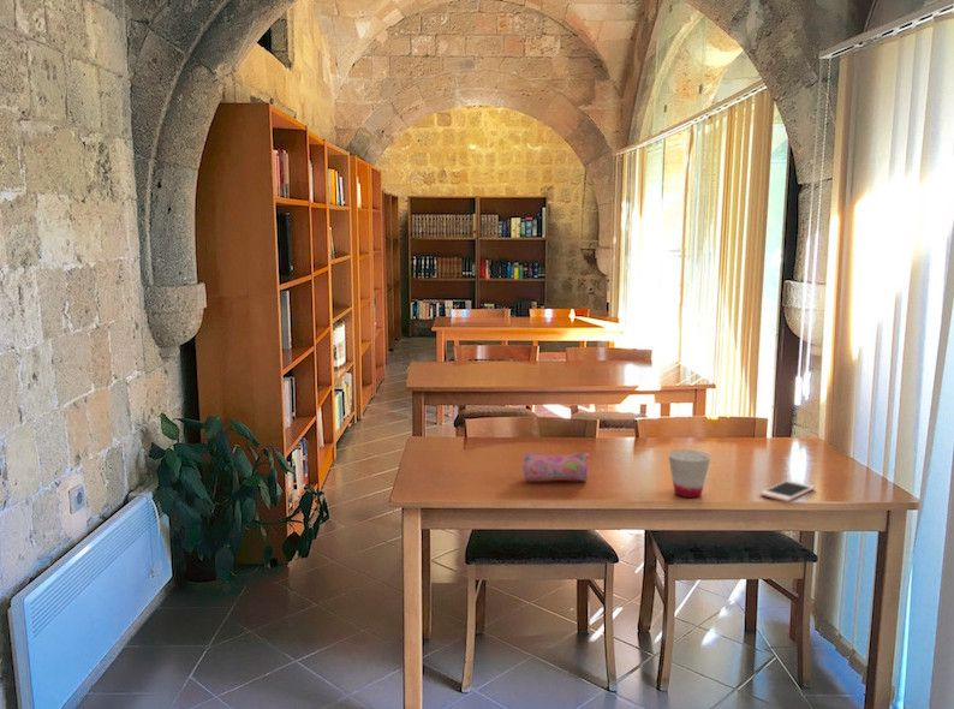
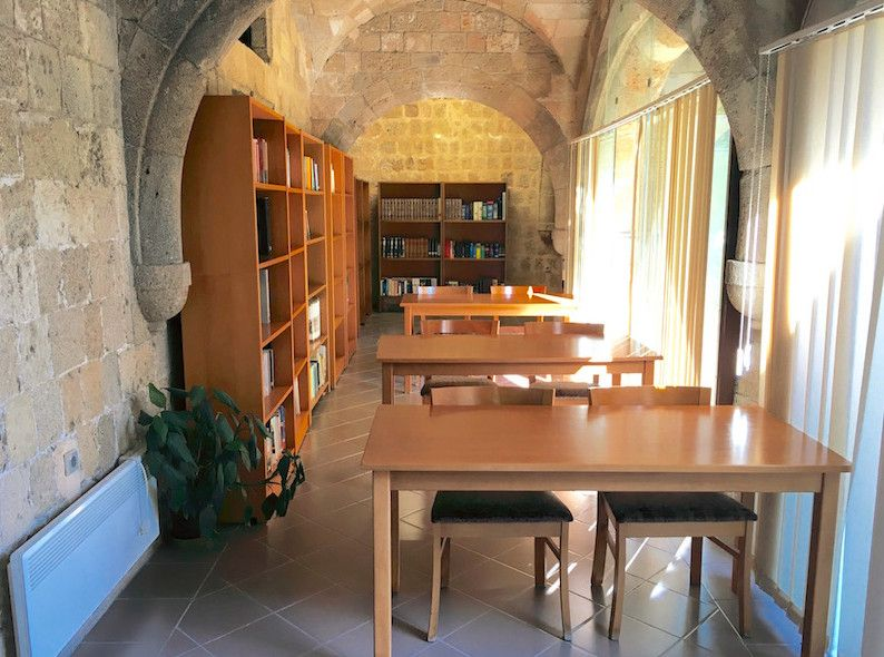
- pencil case [521,452,591,482]
- cell phone [759,479,816,504]
- cup [667,449,711,499]
